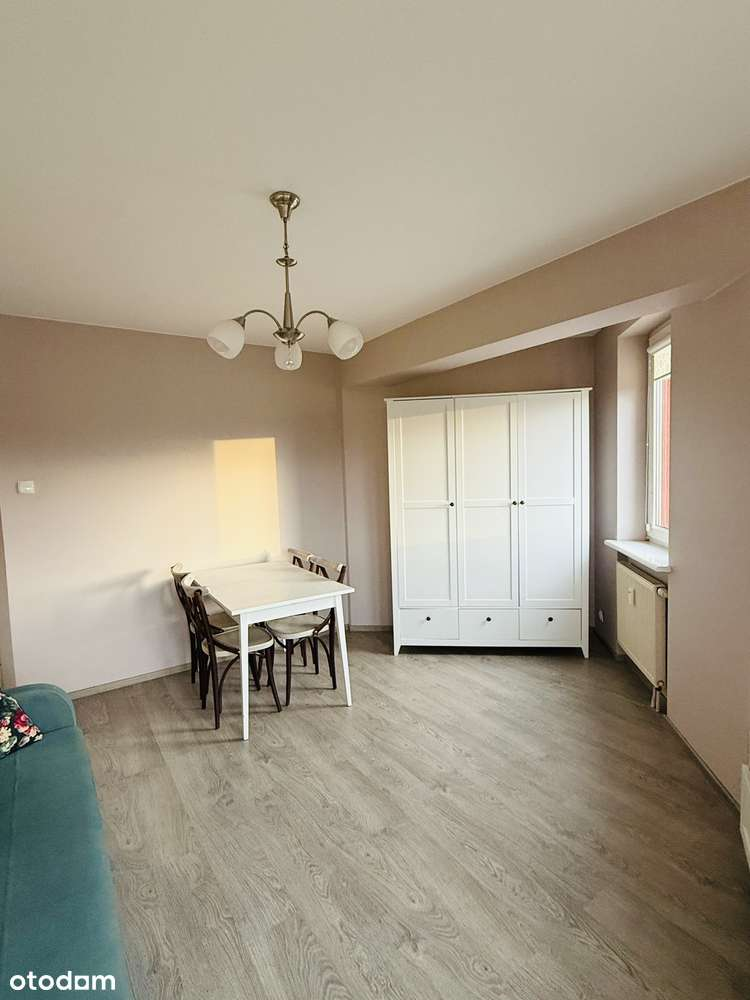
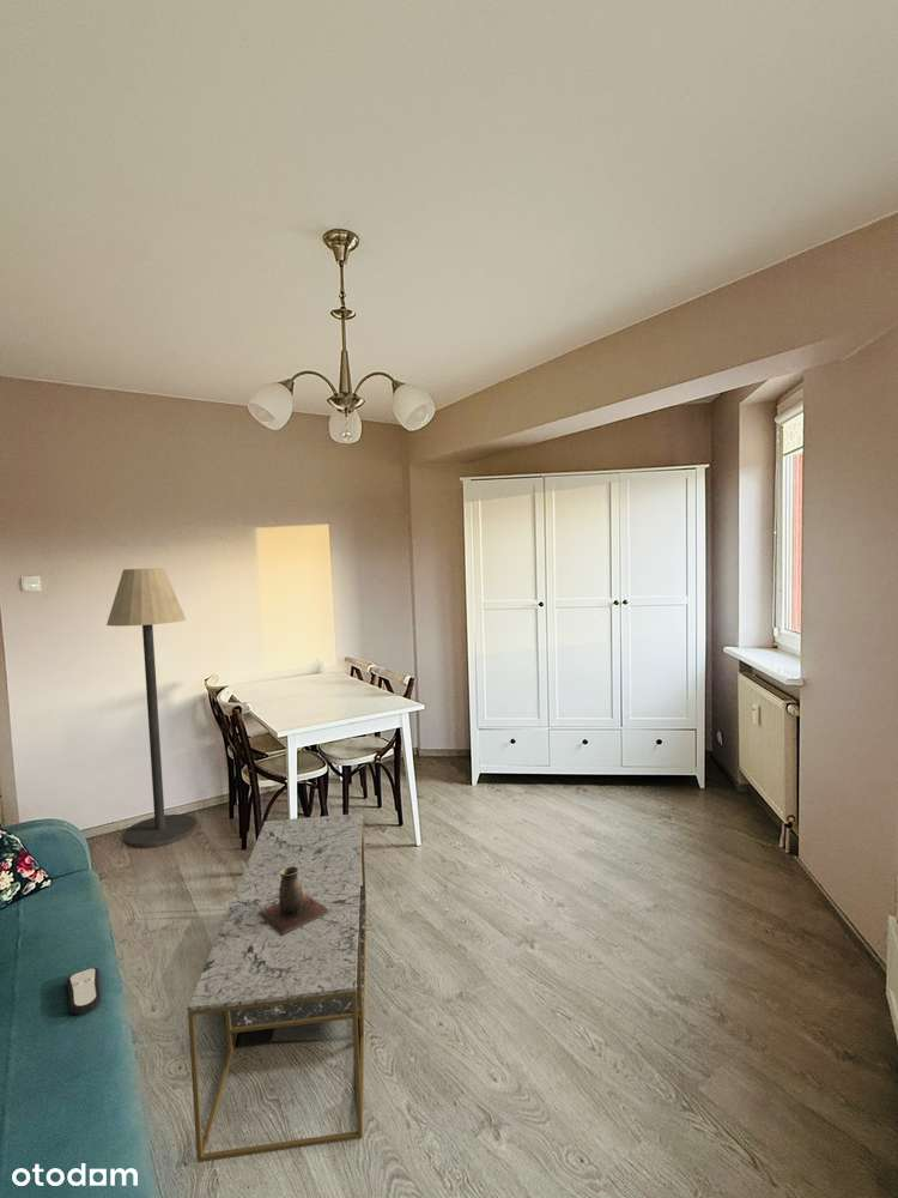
+ remote control [65,967,102,1016]
+ floor lamp [105,567,198,849]
+ decorative vase [257,866,330,936]
+ coffee table [187,812,368,1163]
